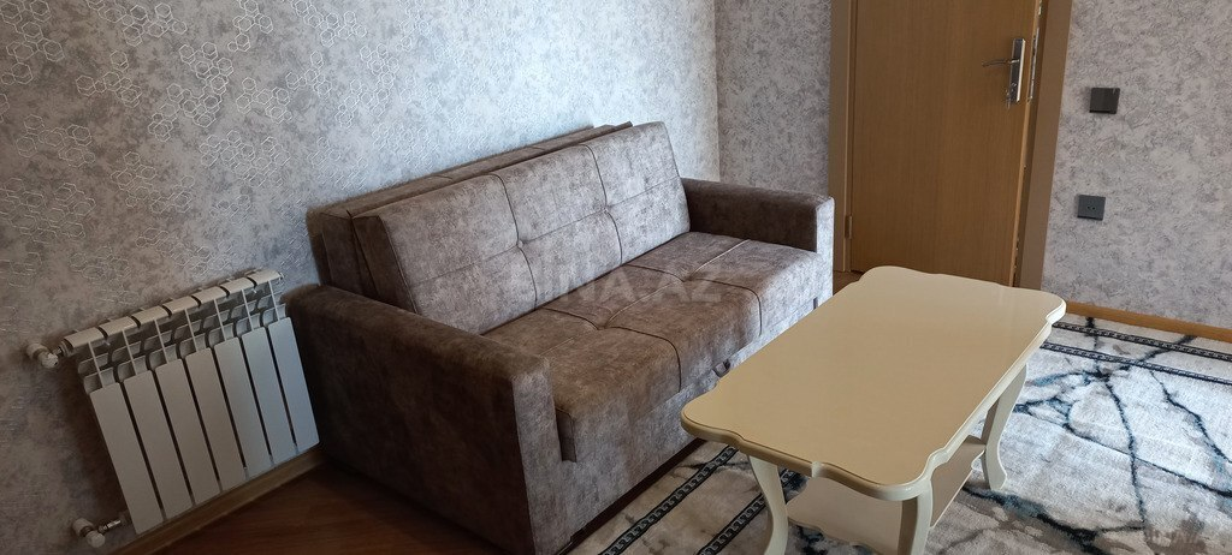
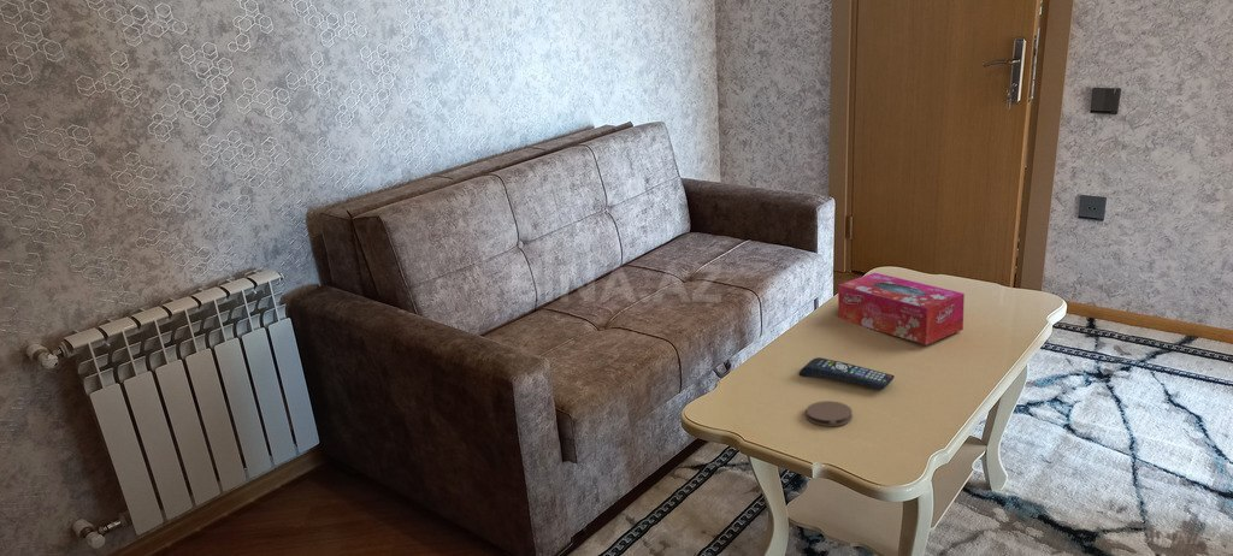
+ coaster [806,400,853,427]
+ tissue box [837,272,966,345]
+ remote control [798,356,896,391]
